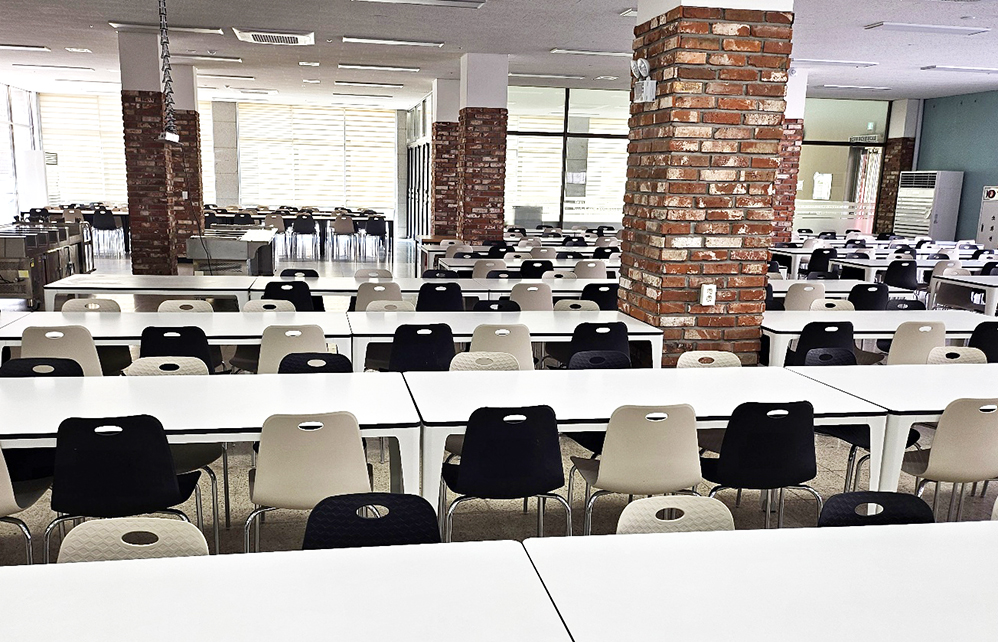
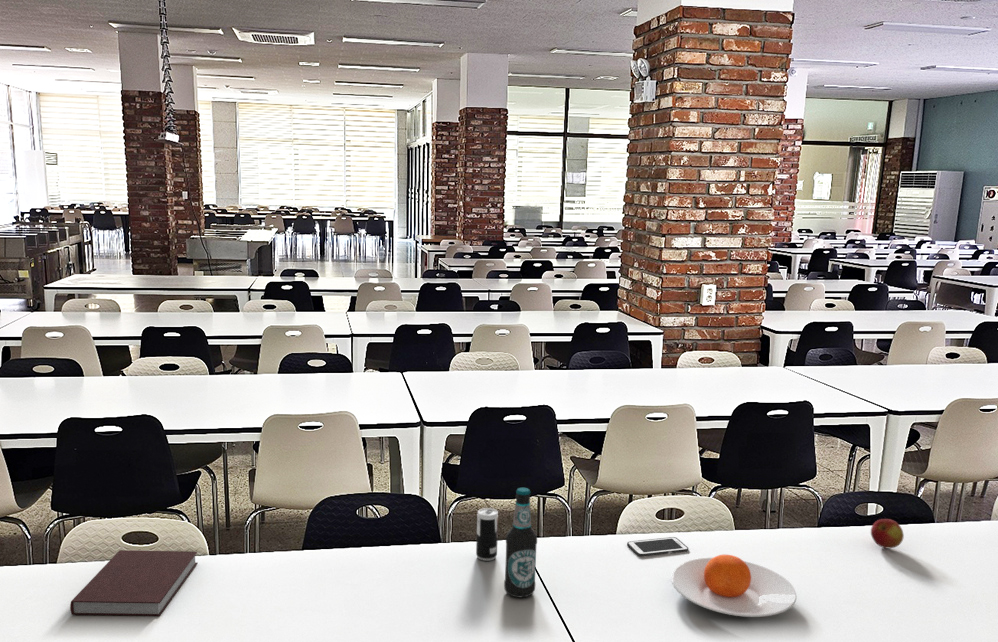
+ apple [870,518,905,549]
+ beverage can [475,507,499,562]
+ cell phone [626,536,689,557]
+ plate [670,554,797,618]
+ notebook [69,549,199,617]
+ bottle [503,487,538,598]
